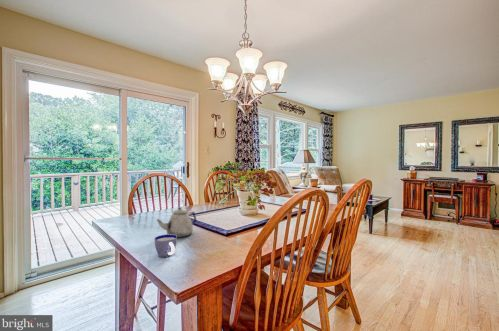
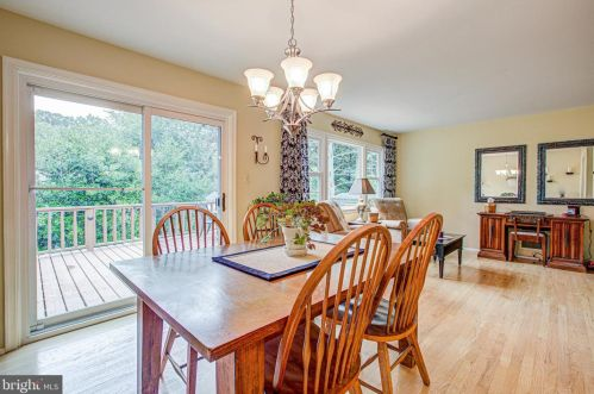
- cup [154,234,178,258]
- teapot [156,206,197,238]
